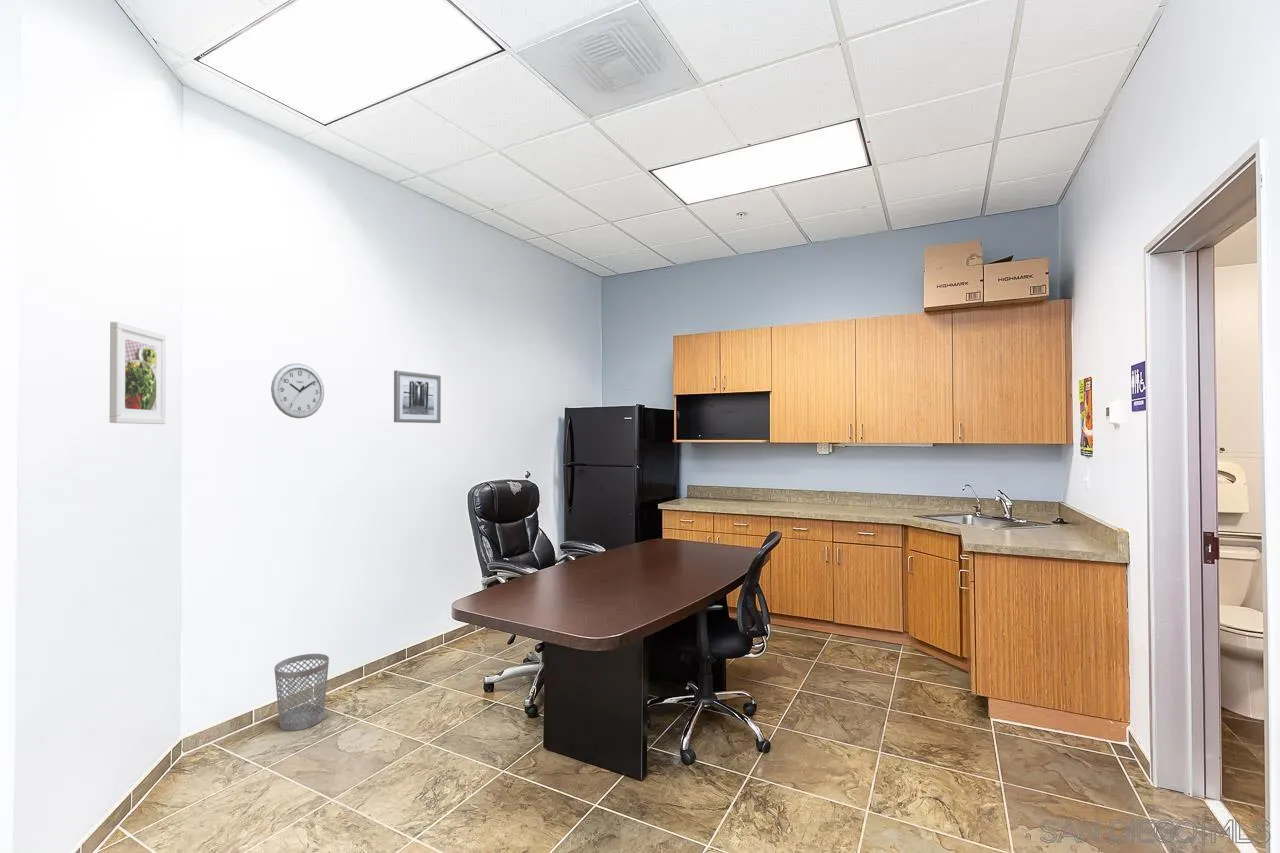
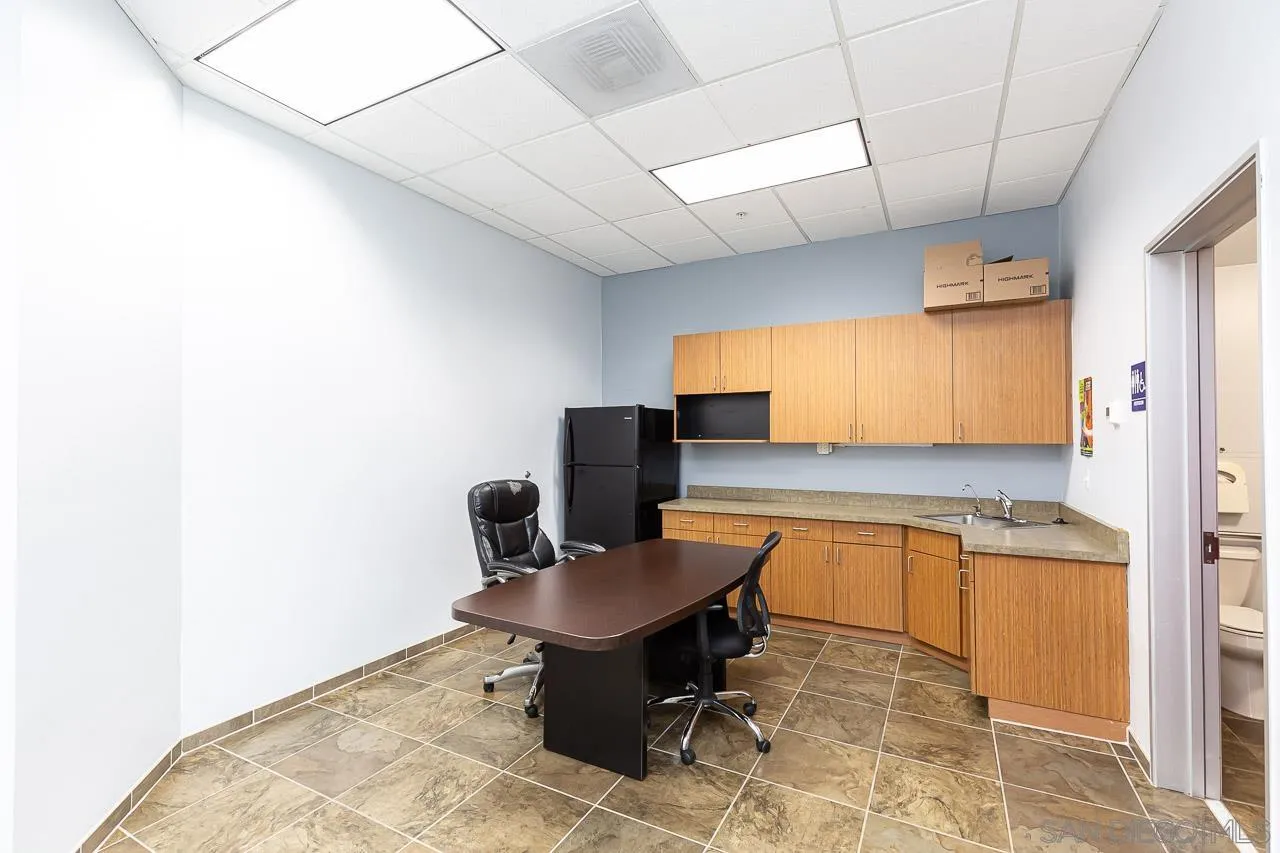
- wall clock [270,362,325,419]
- wastebasket [273,653,330,732]
- wall art [393,370,442,424]
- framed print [109,321,167,425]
